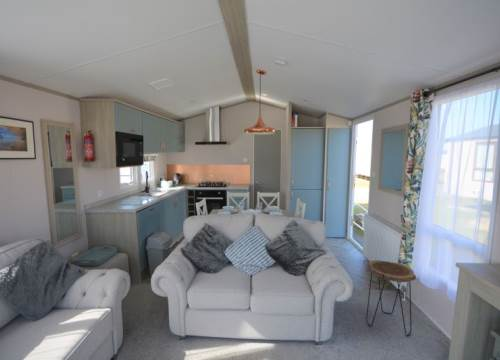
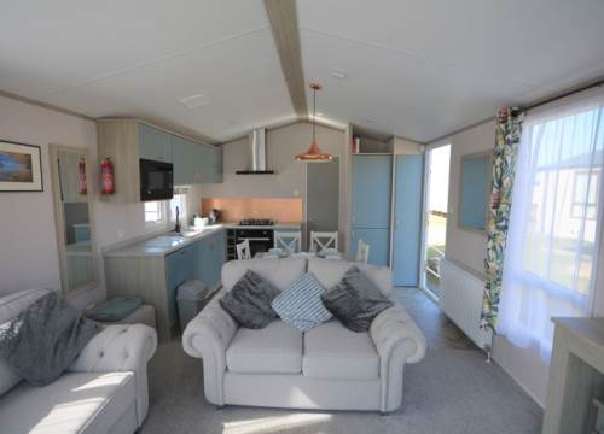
- side table [365,259,417,337]
